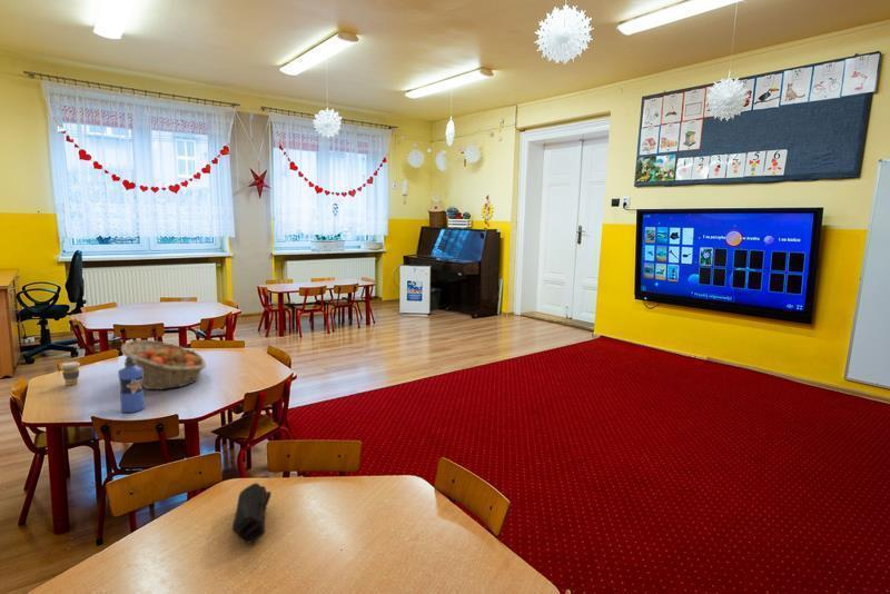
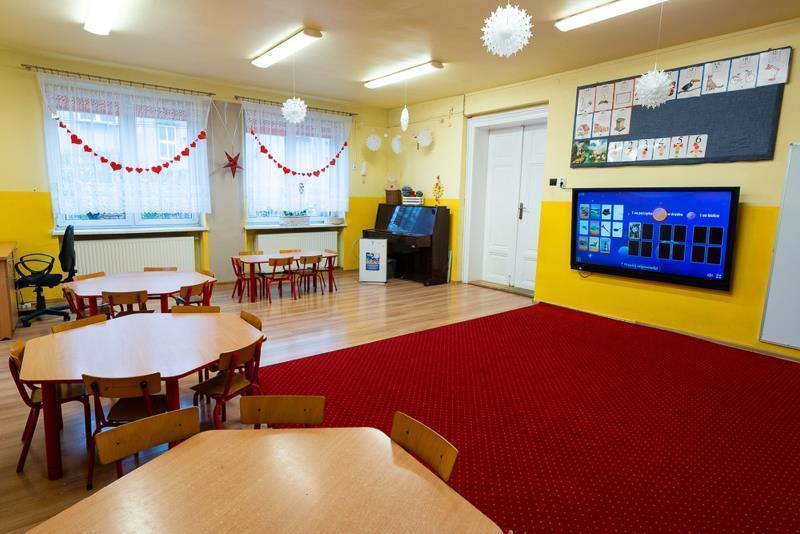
- pencil case [231,482,273,544]
- fruit basket [120,339,207,390]
- water bottle [117,357,146,414]
- coffee cup [59,360,81,386]
